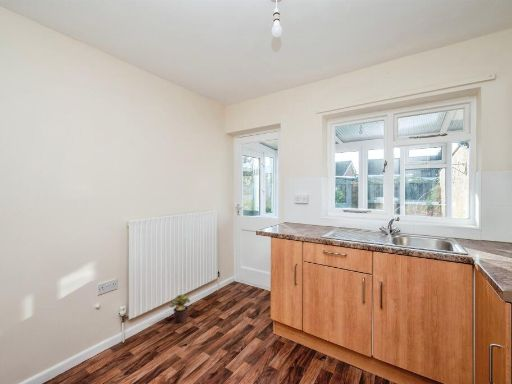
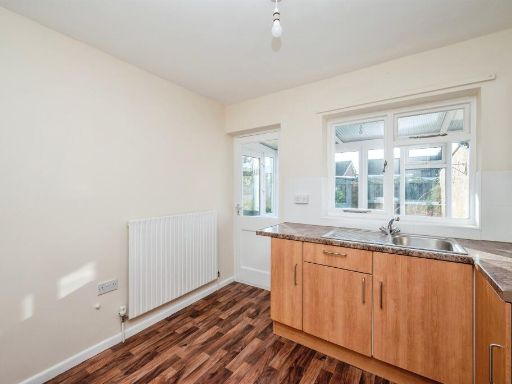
- potted plant [168,294,191,324]
